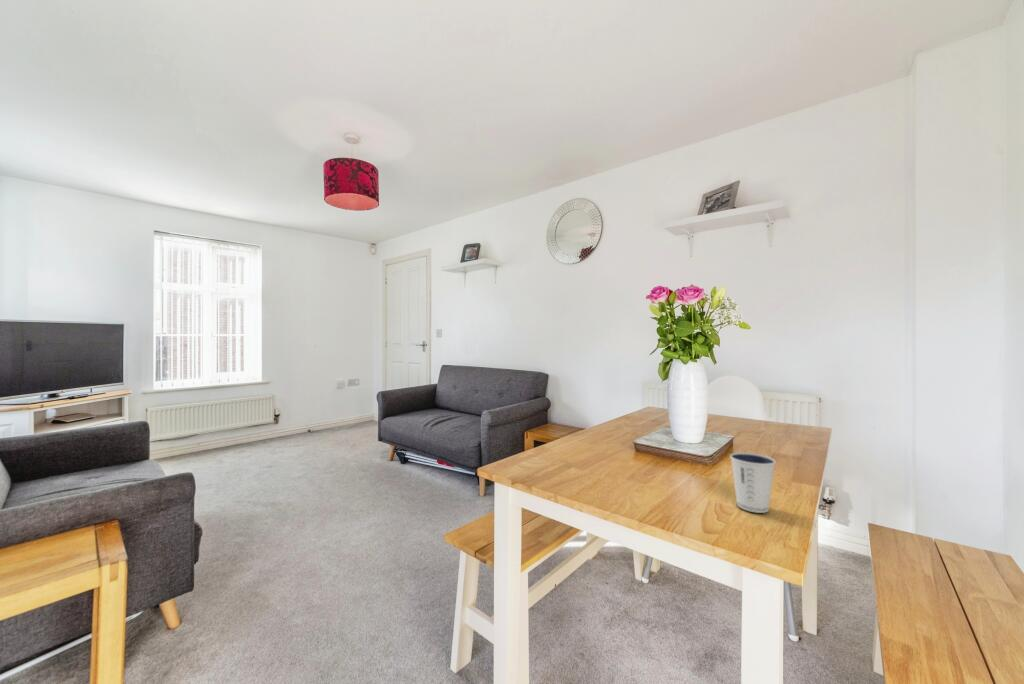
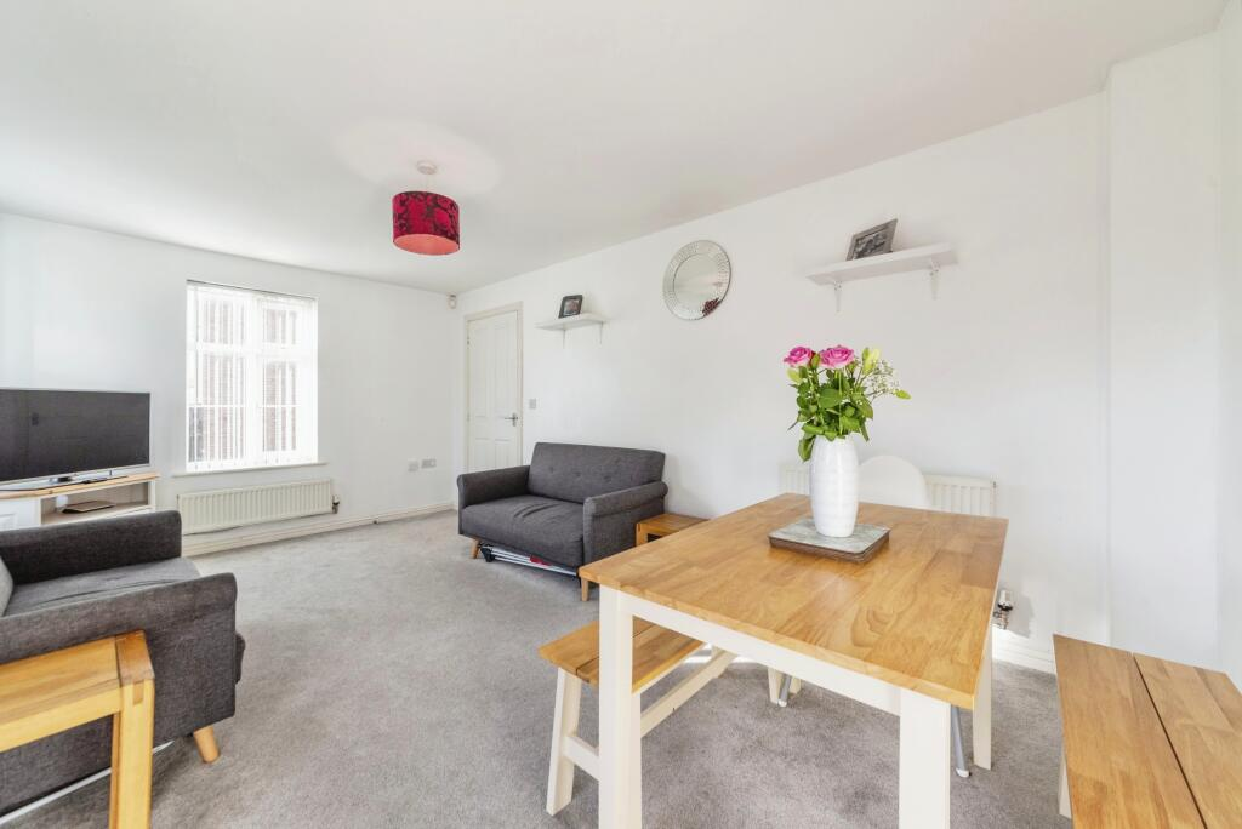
- dixie cup [729,451,777,514]
